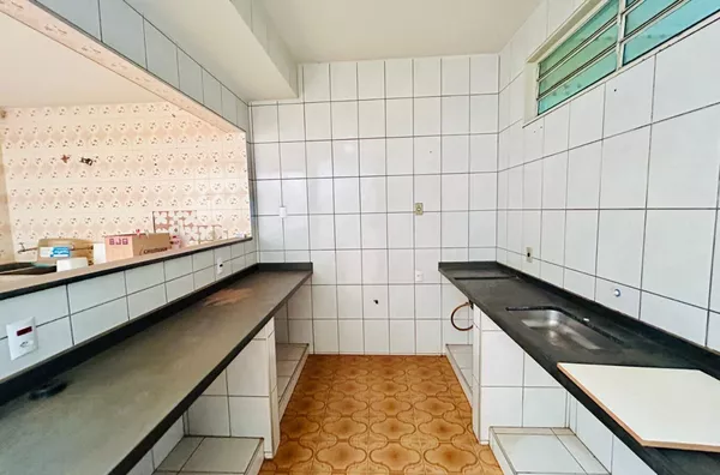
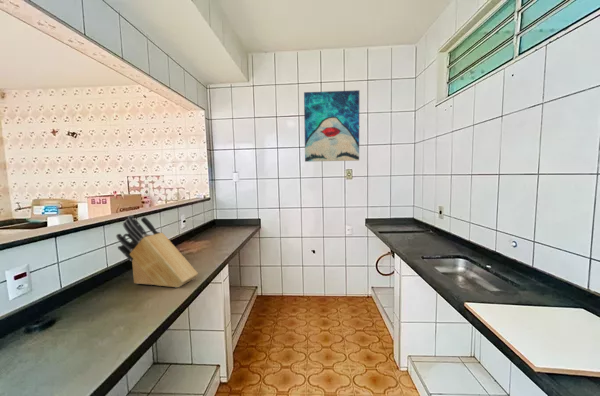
+ knife block [115,214,199,289]
+ wall art [303,89,360,163]
